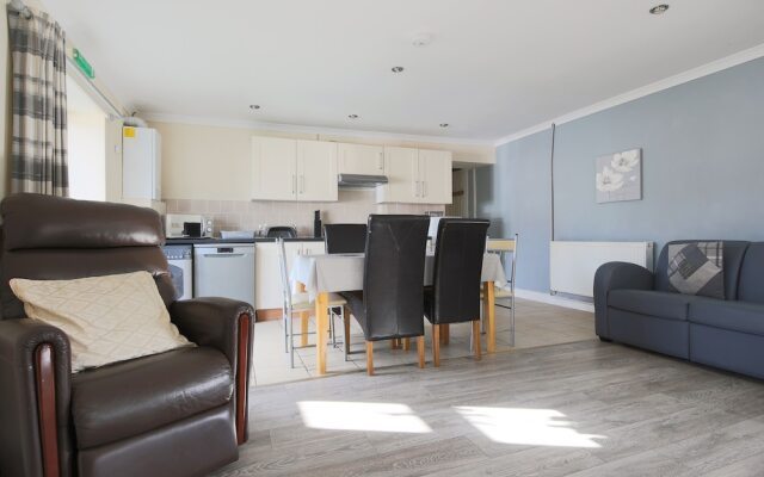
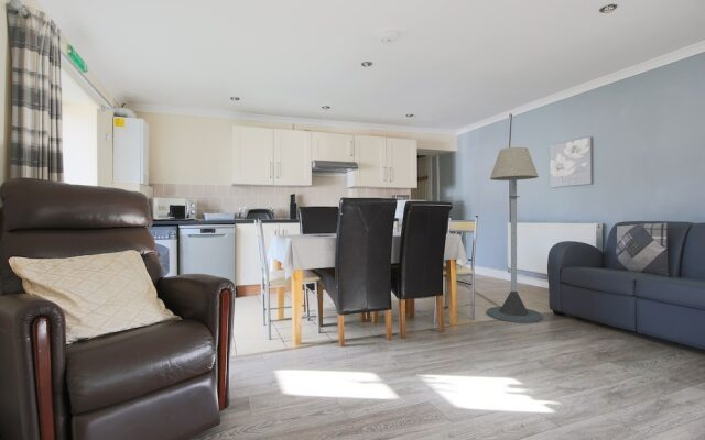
+ floor lamp [486,146,543,323]
